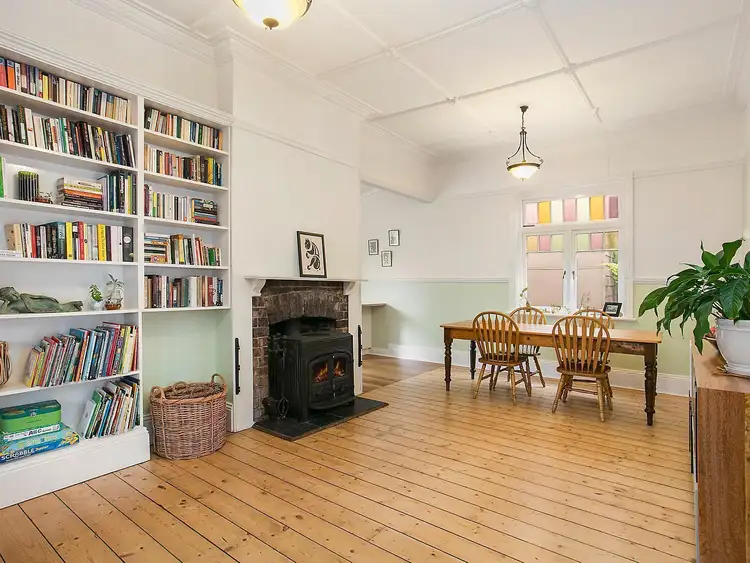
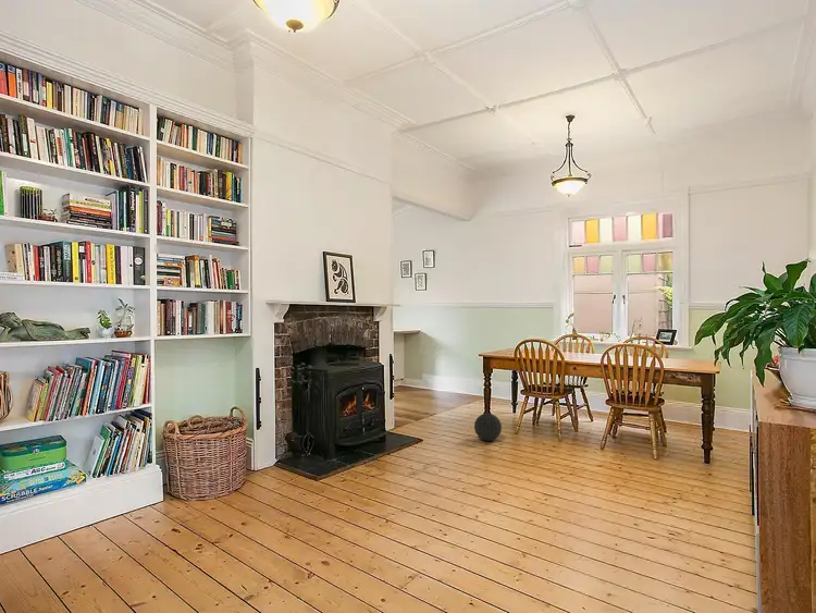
+ ball [473,413,503,442]
